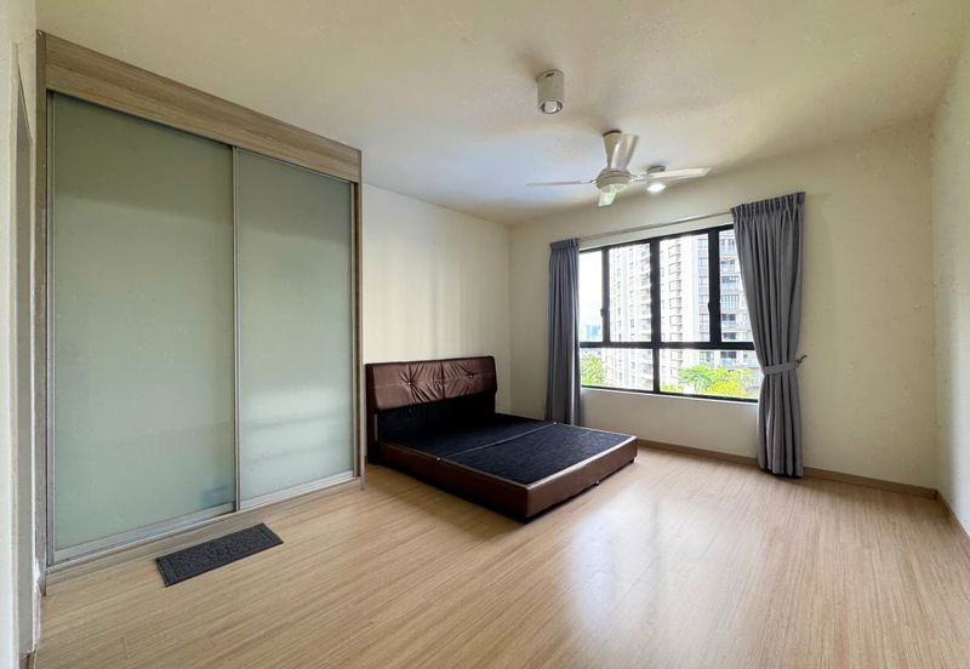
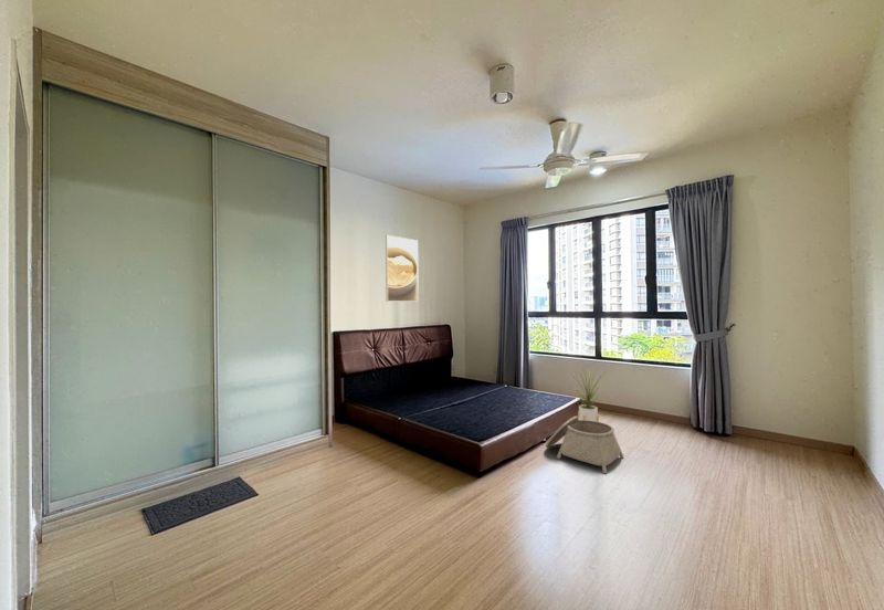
+ house plant [568,365,607,422]
+ basket [545,416,625,474]
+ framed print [385,234,420,303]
